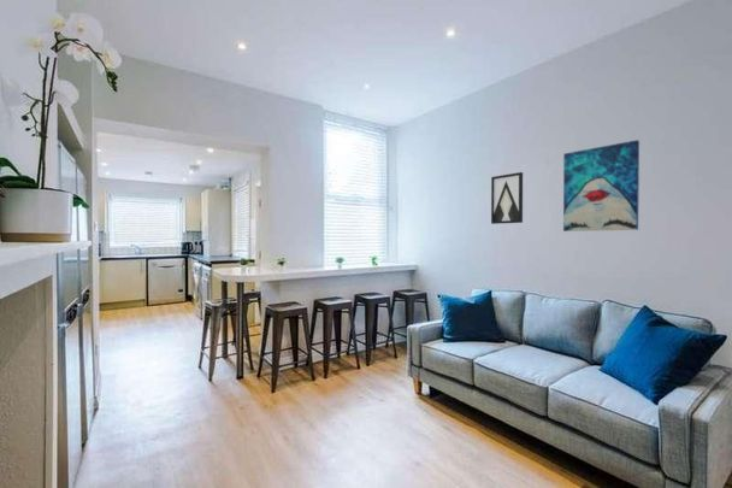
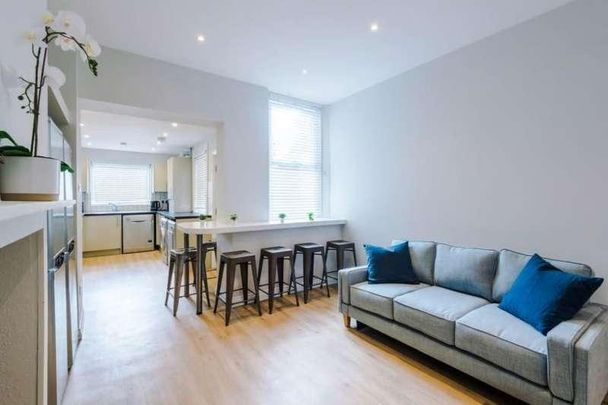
- wall art [490,171,524,225]
- wall art [562,139,640,233]
